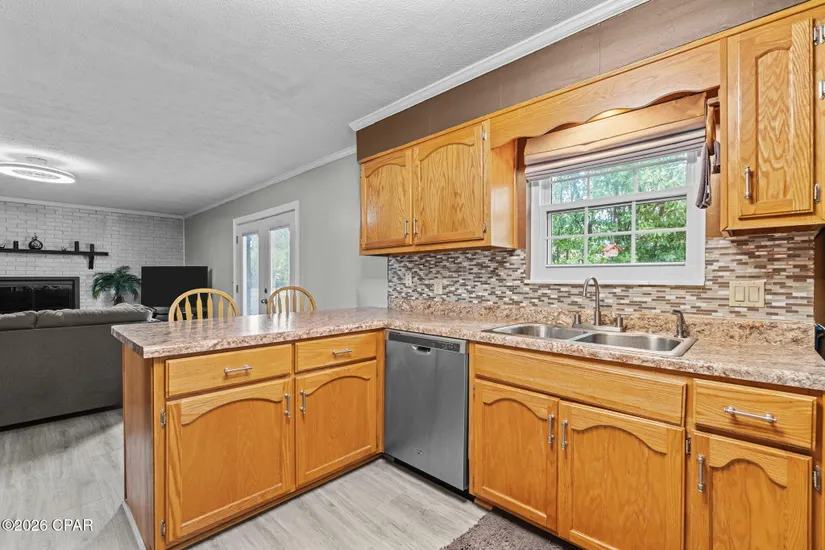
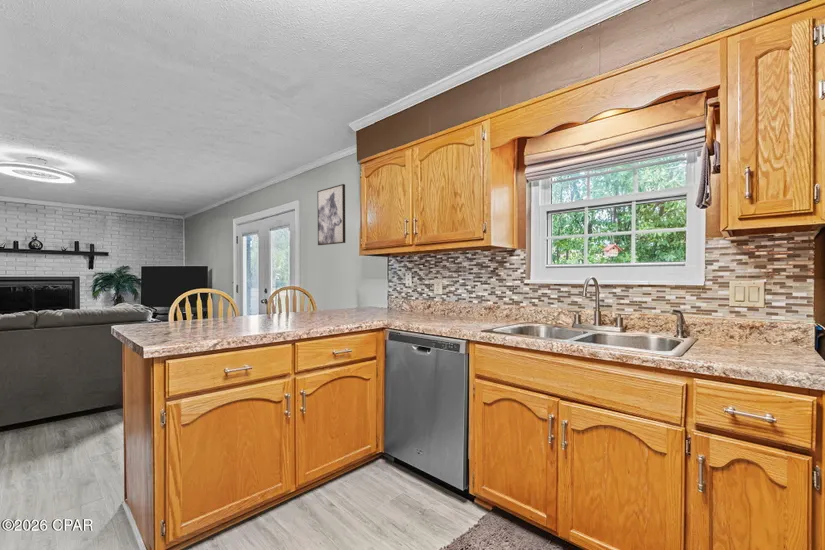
+ wall art [316,183,346,246]
